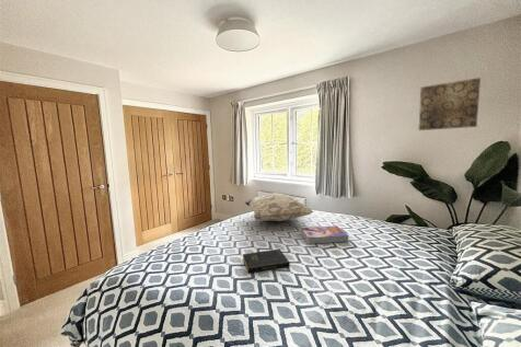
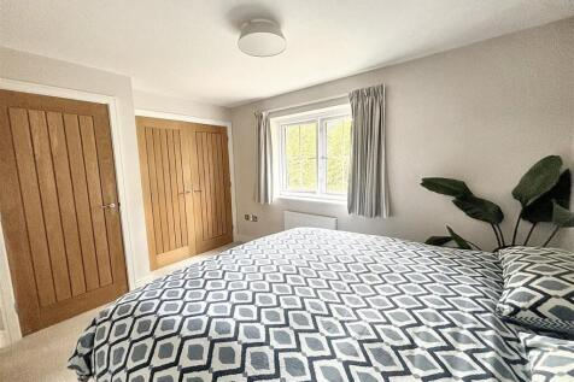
- wall art [418,77,482,131]
- book [242,248,291,275]
- decorative pillow [244,192,314,222]
- textbook [300,224,350,245]
